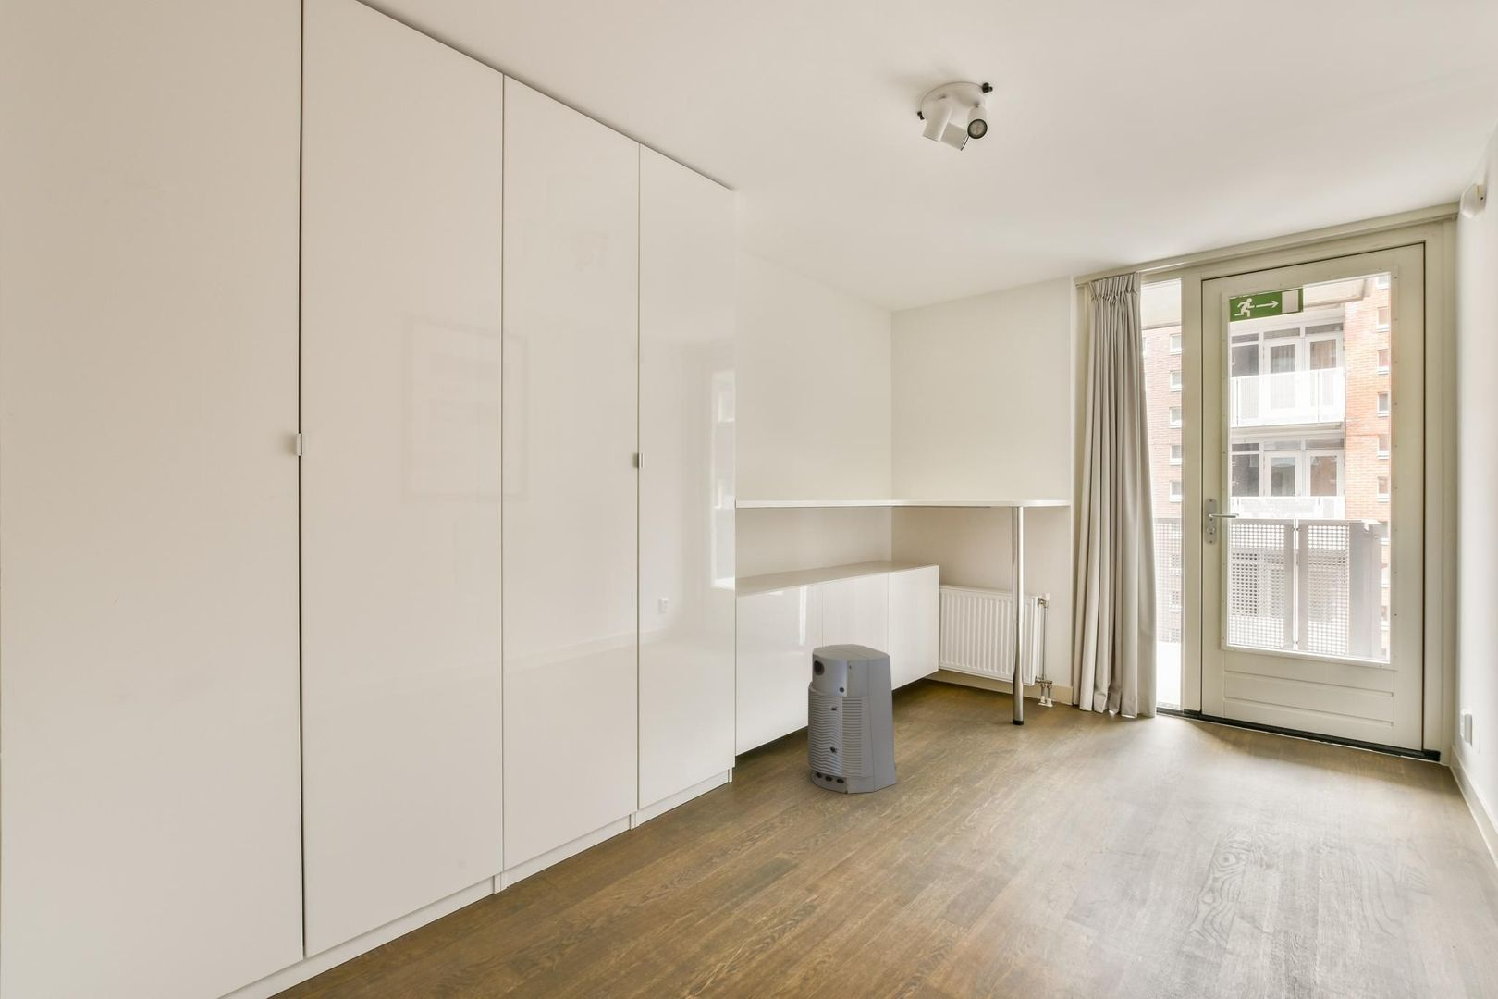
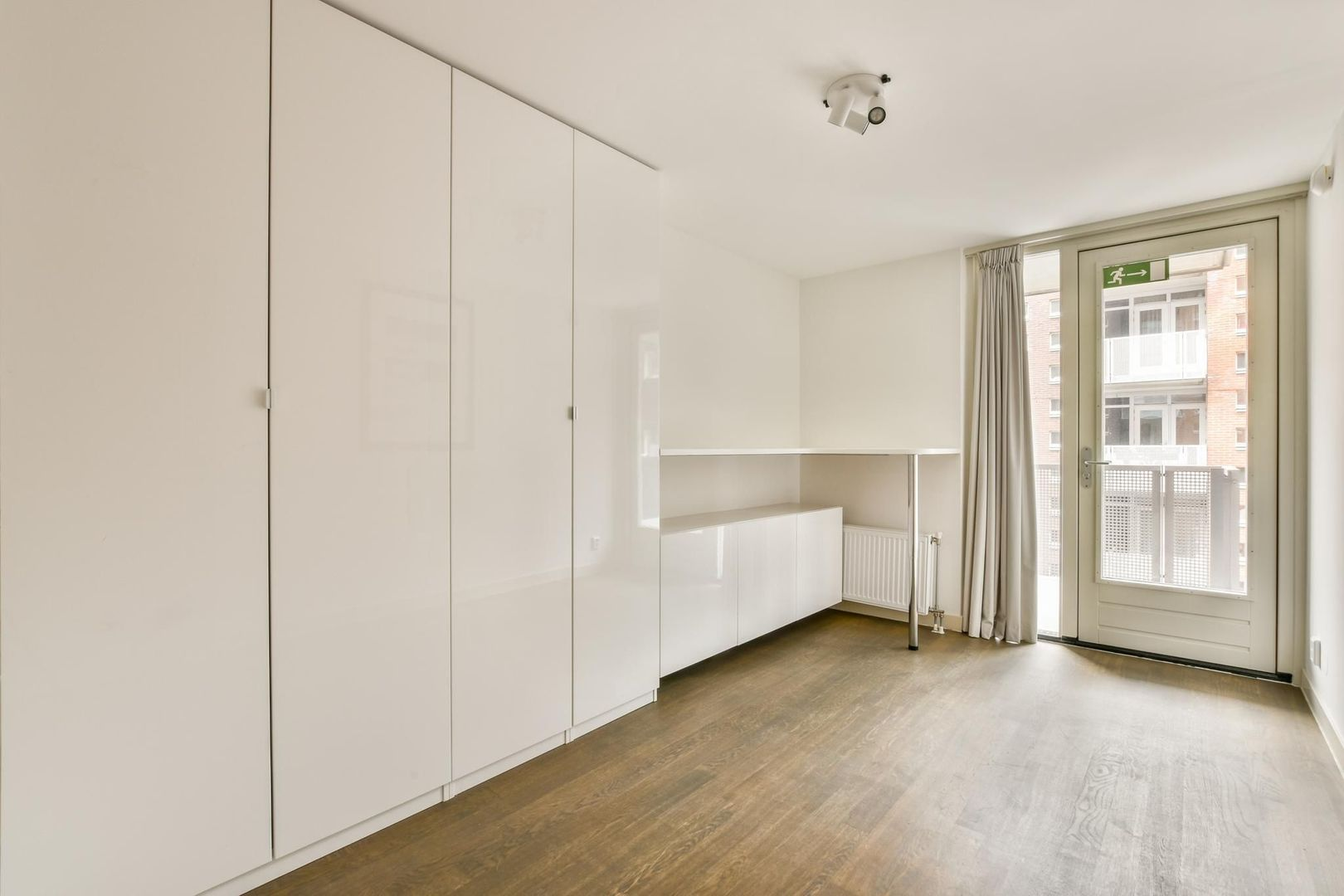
- air purifier [807,643,898,795]
